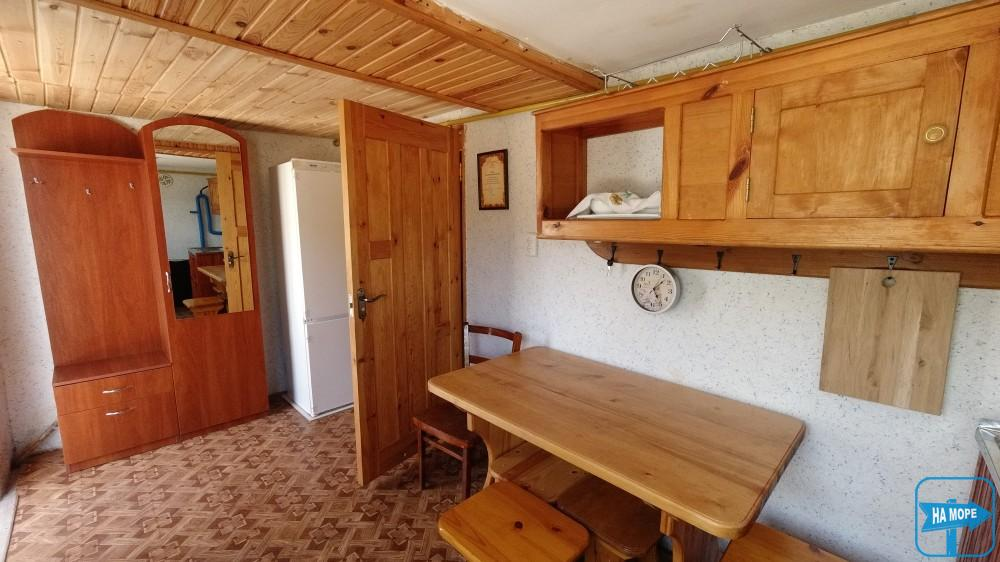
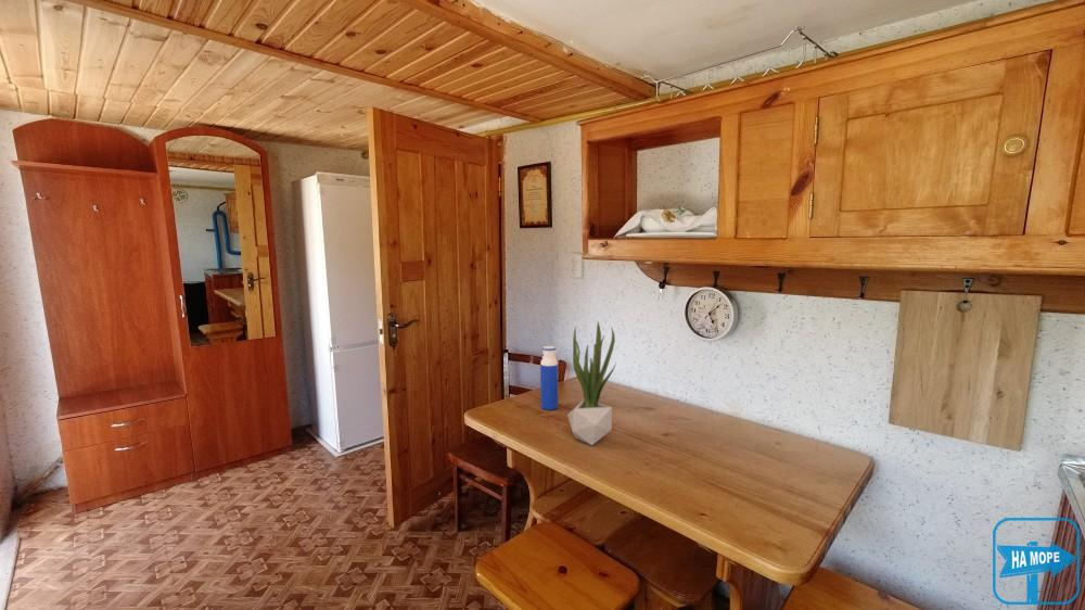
+ water bottle [539,345,559,411]
+ potted plant [566,320,617,446]
